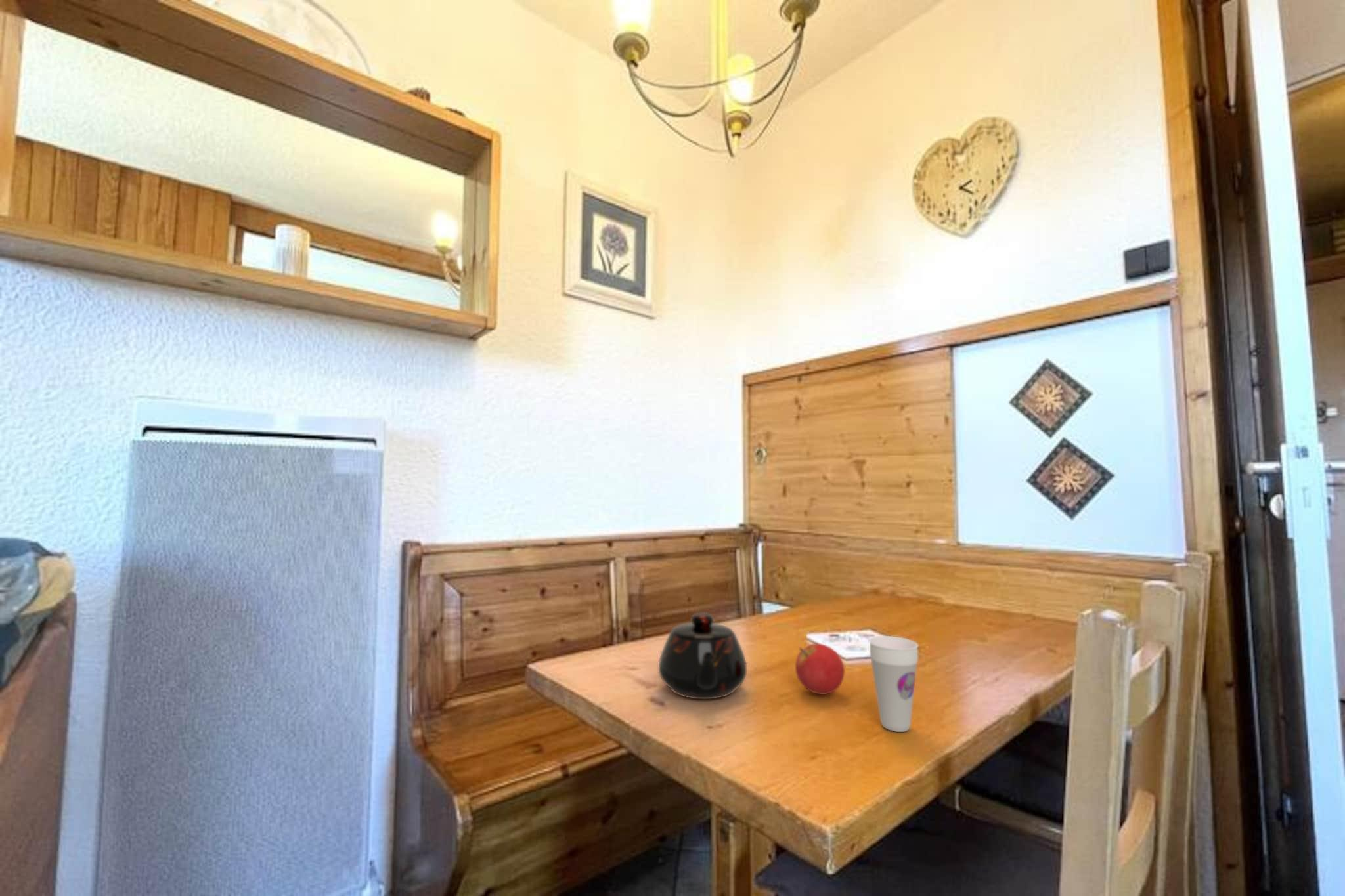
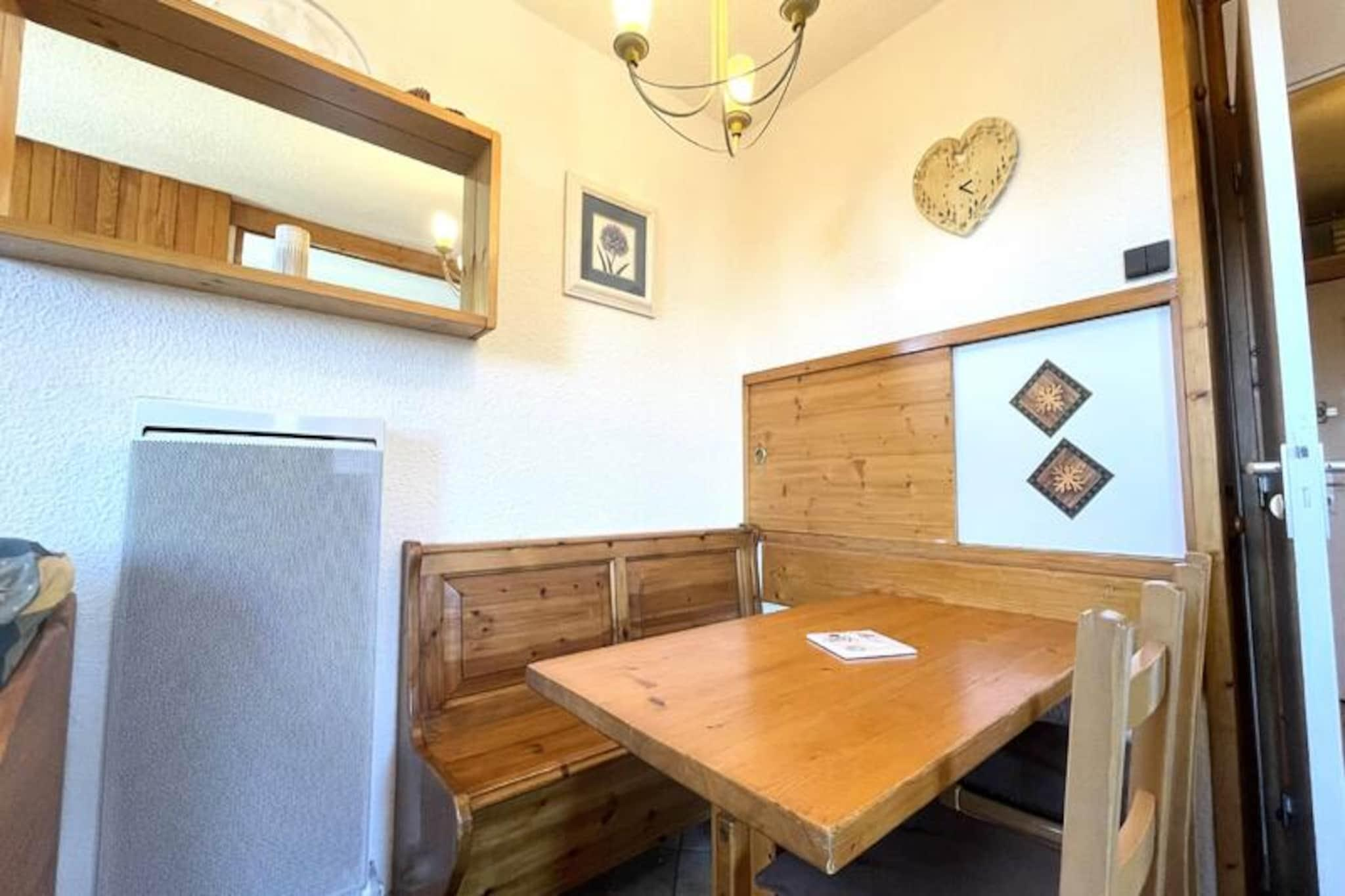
- cup [868,635,919,733]
- teapot [658,612,747,700]
- fruit [795,643,845,695]
